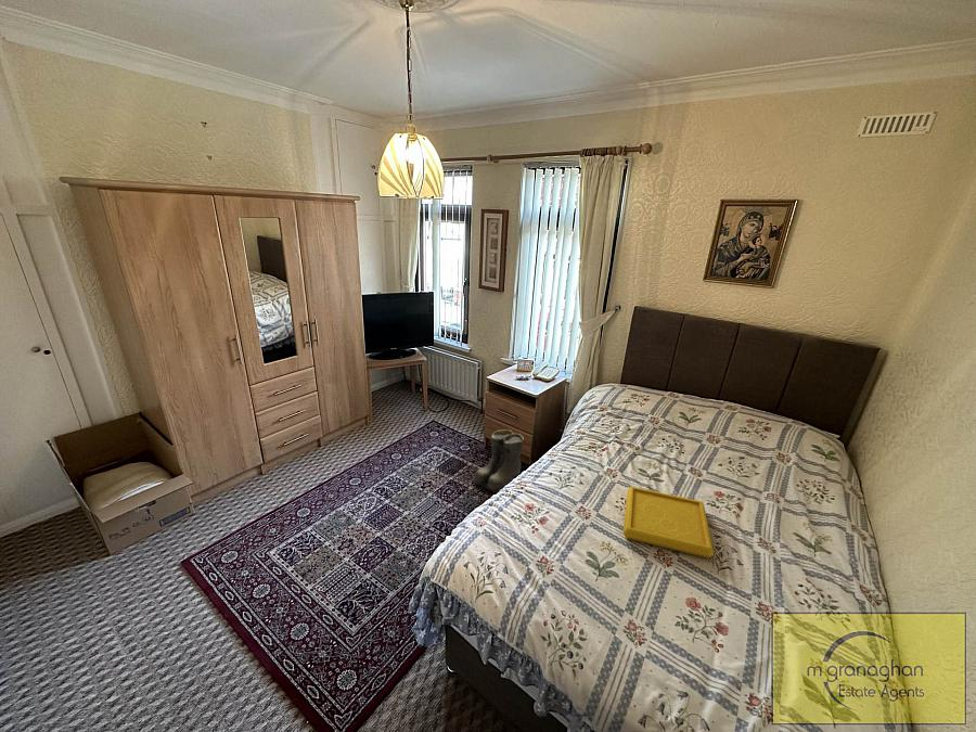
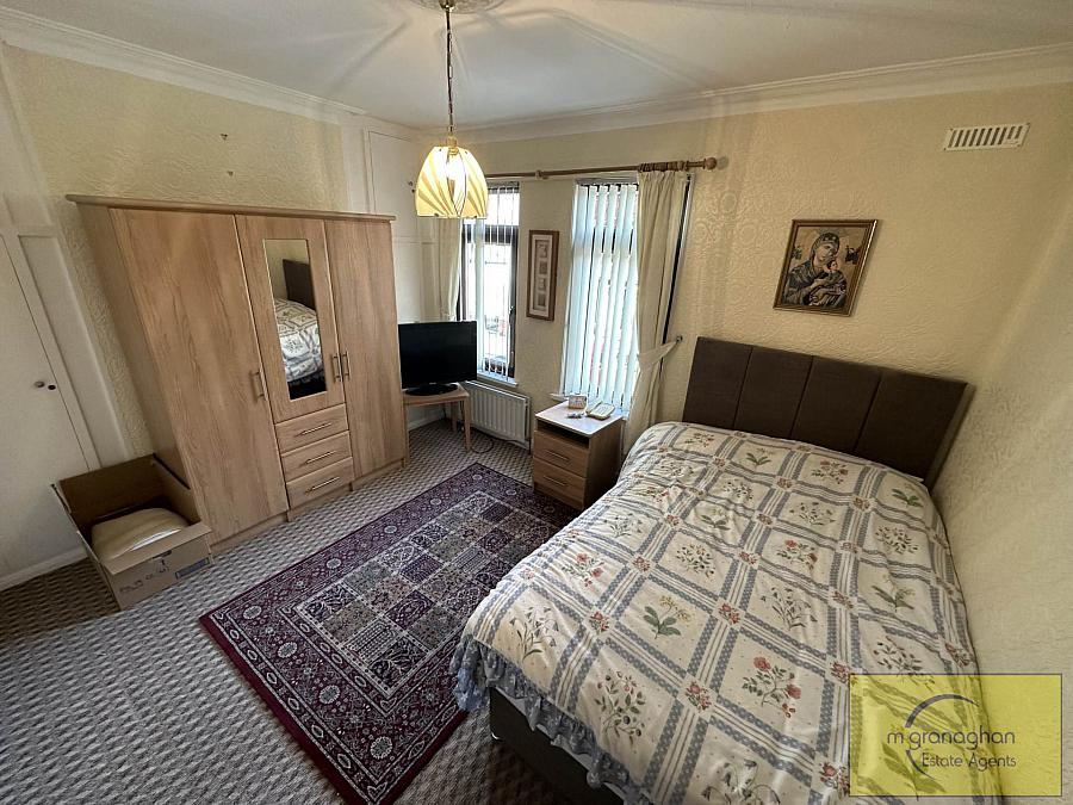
- boots [472,428,525,493]
- serving tray [622,486,715,558]
